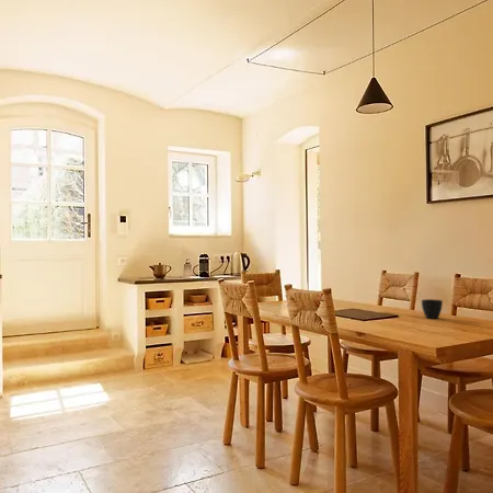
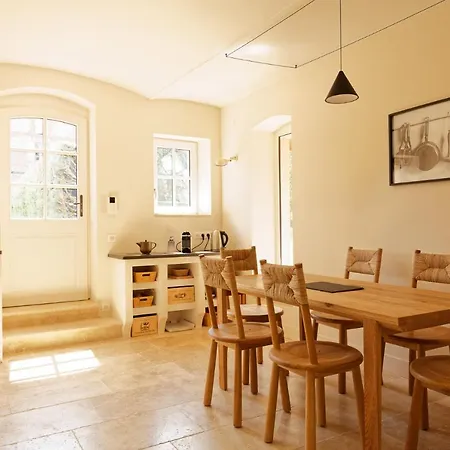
- cup [421,298,444,320]
